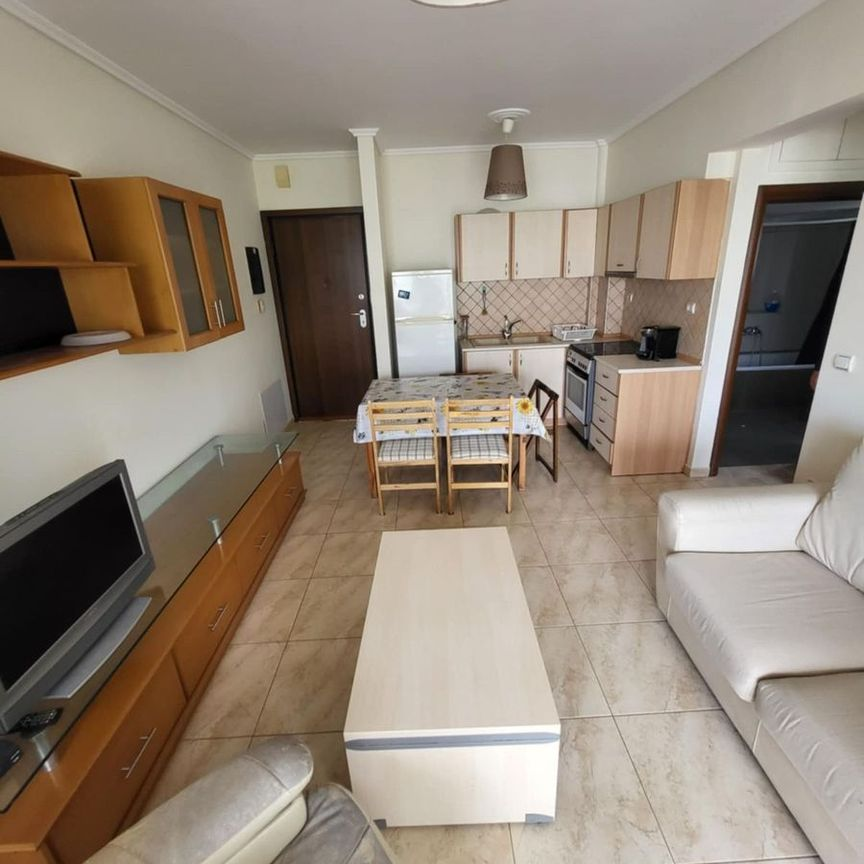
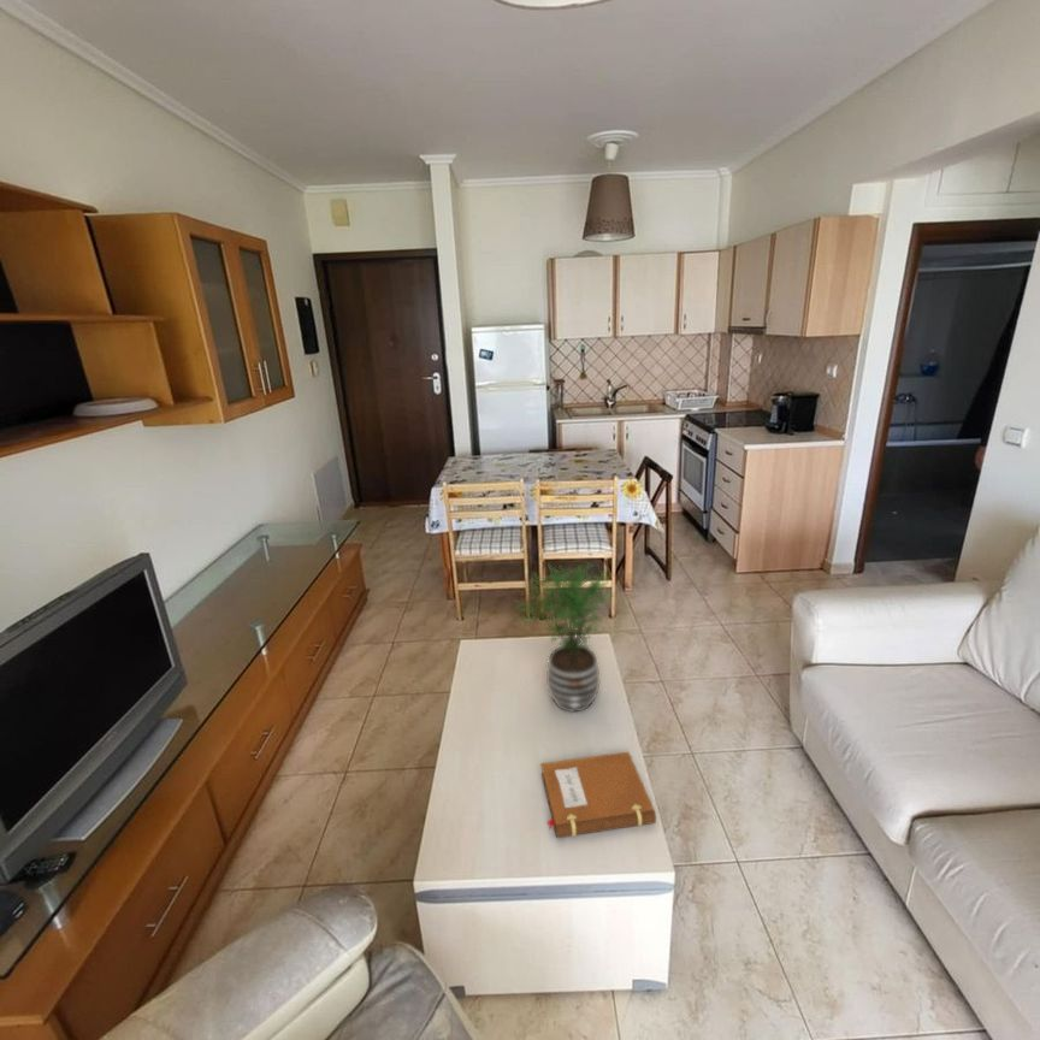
+ potted plant [514,560,618,713]
+ notebook [539,750,657,839]
